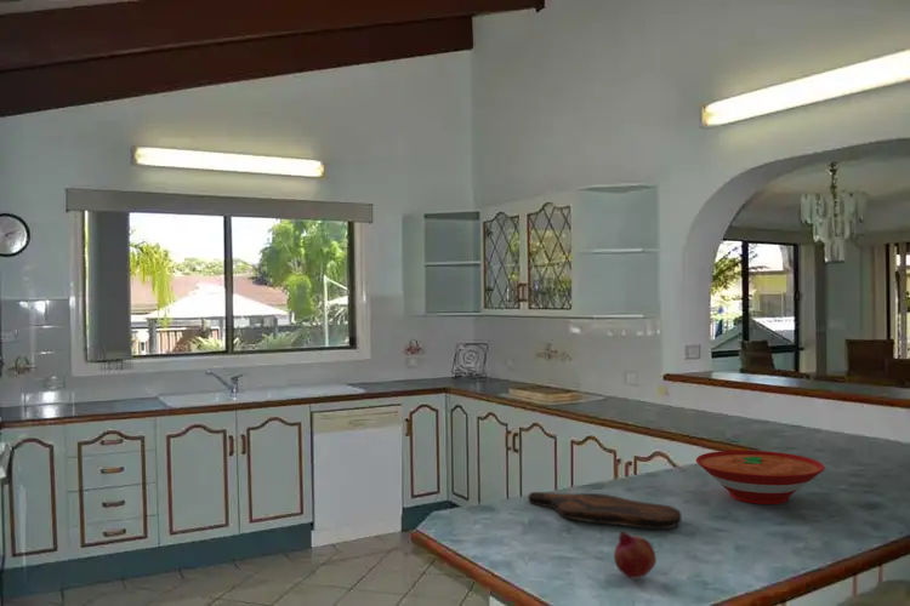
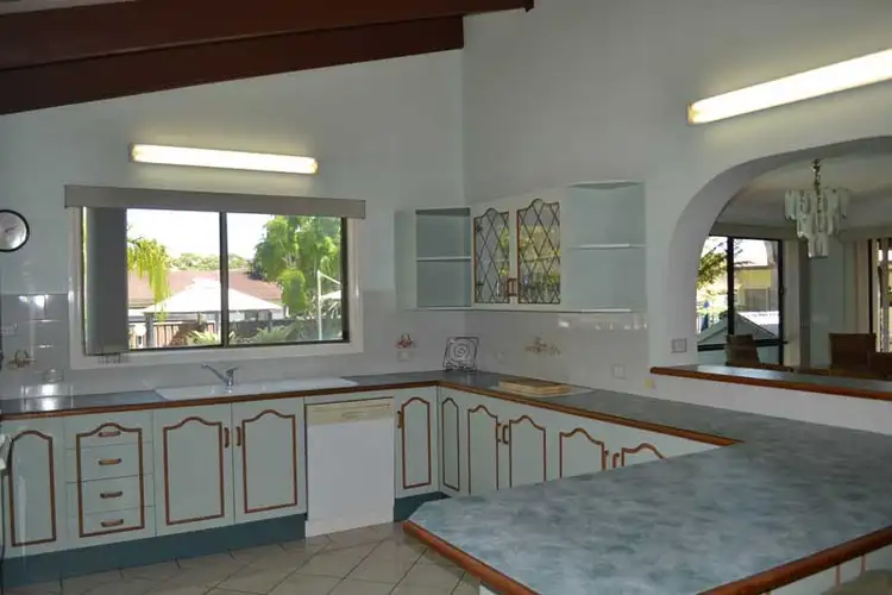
- fruit [613,531,658,581]
- cutting board [528,491,682,530]
- bowl [695,450,826,505]
